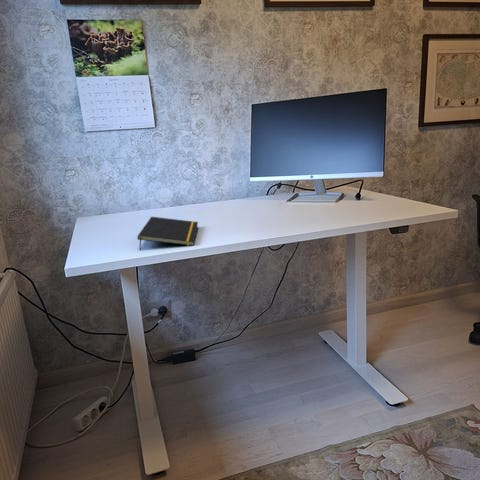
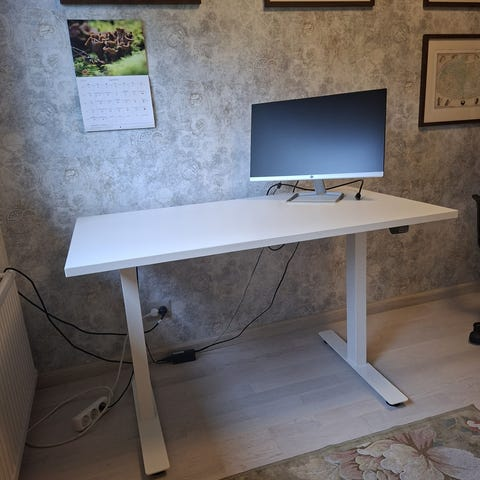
- notepad [136,216,199,251]
